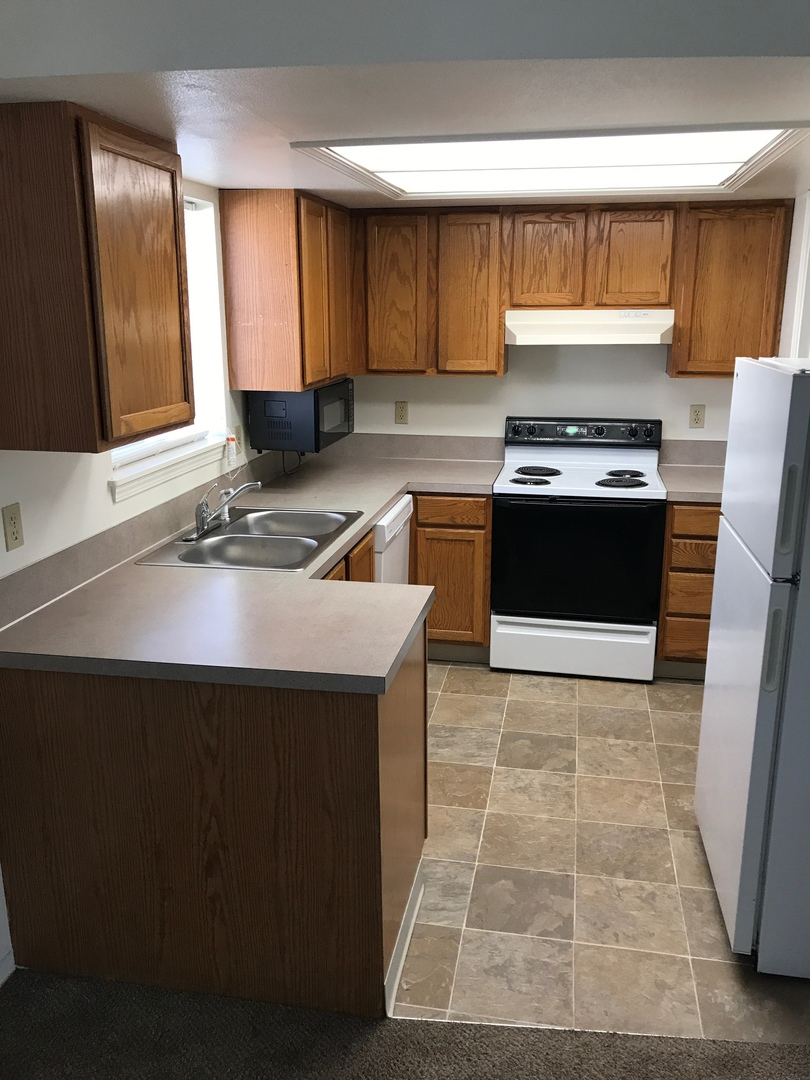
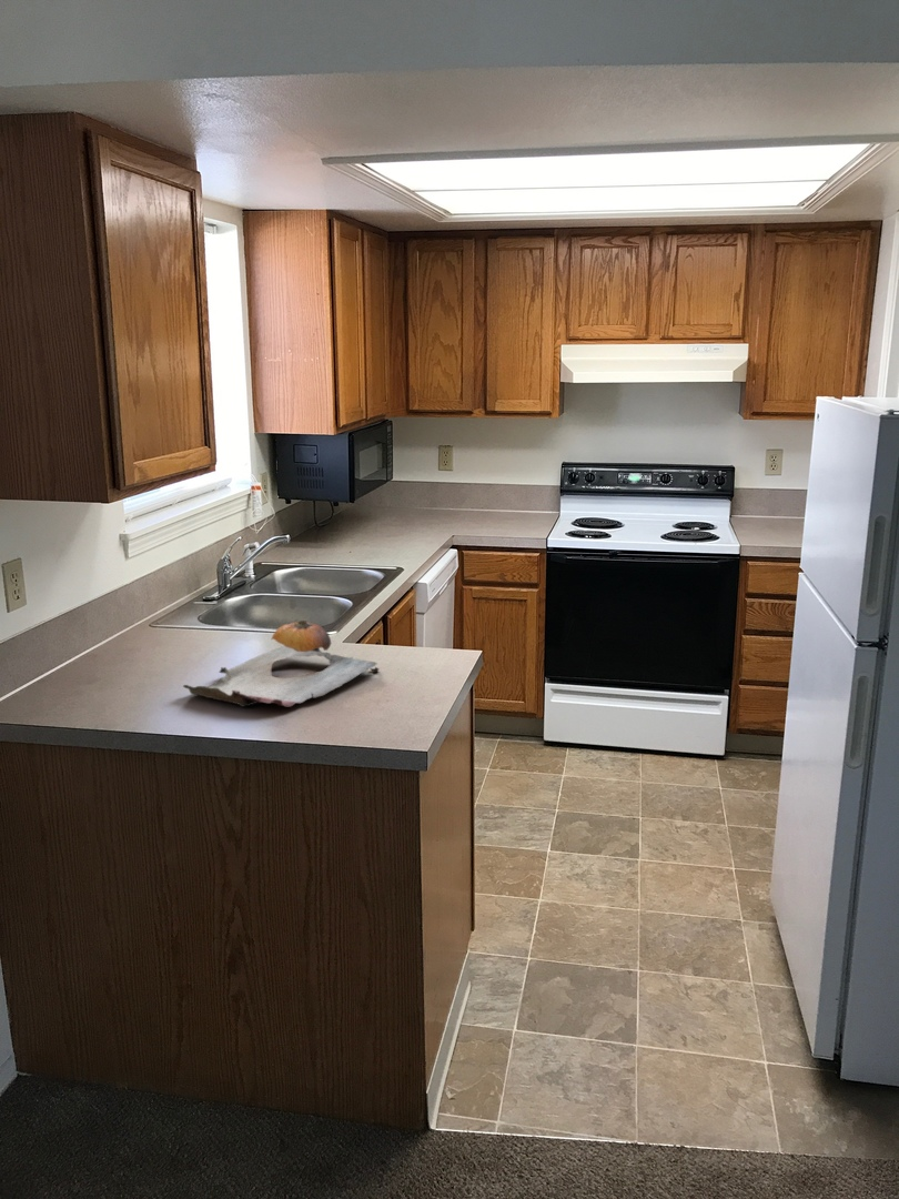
+ cutting board [182,618,380,708]
